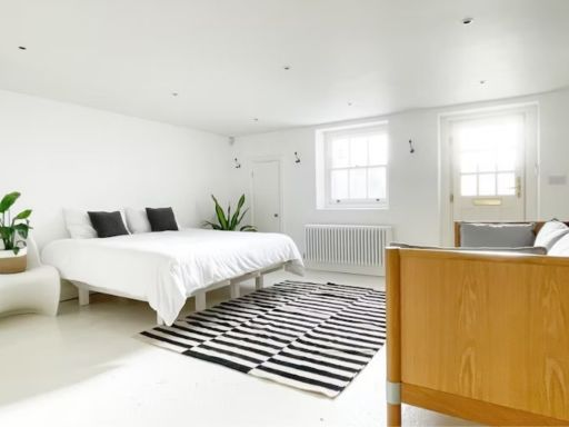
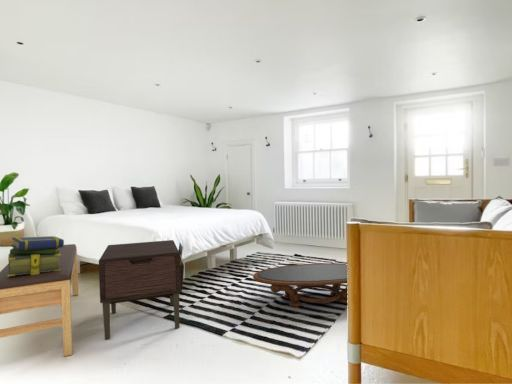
+ bench [0,243,79,357]
+ coffee table [252,262,348,308]
+ nightstand [98,239,185,341]
+ stack of books [7,235,65,276]
